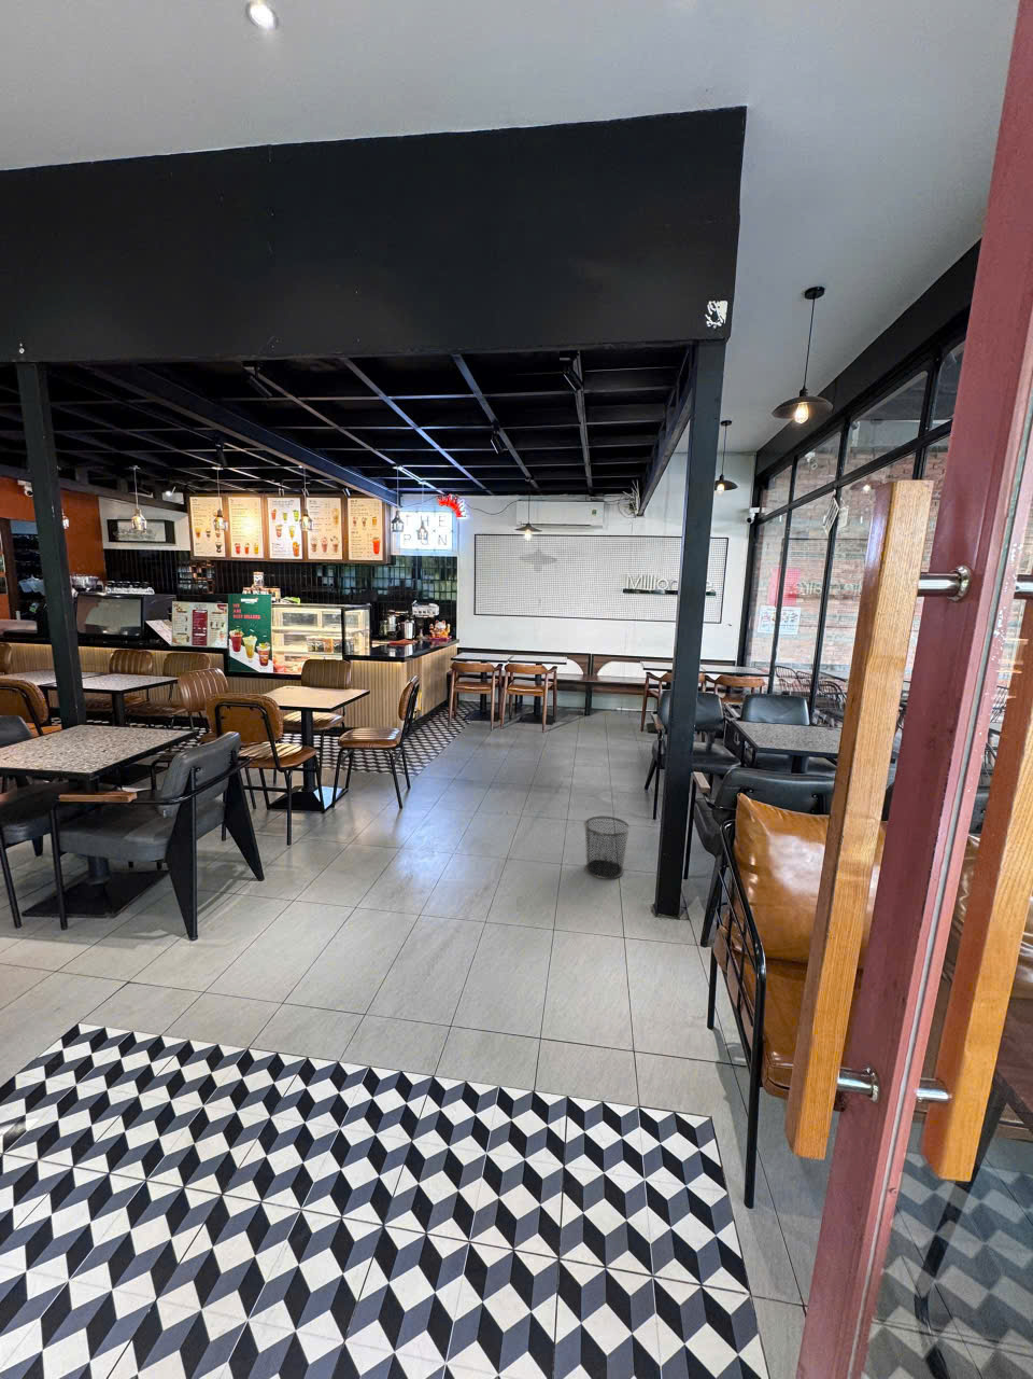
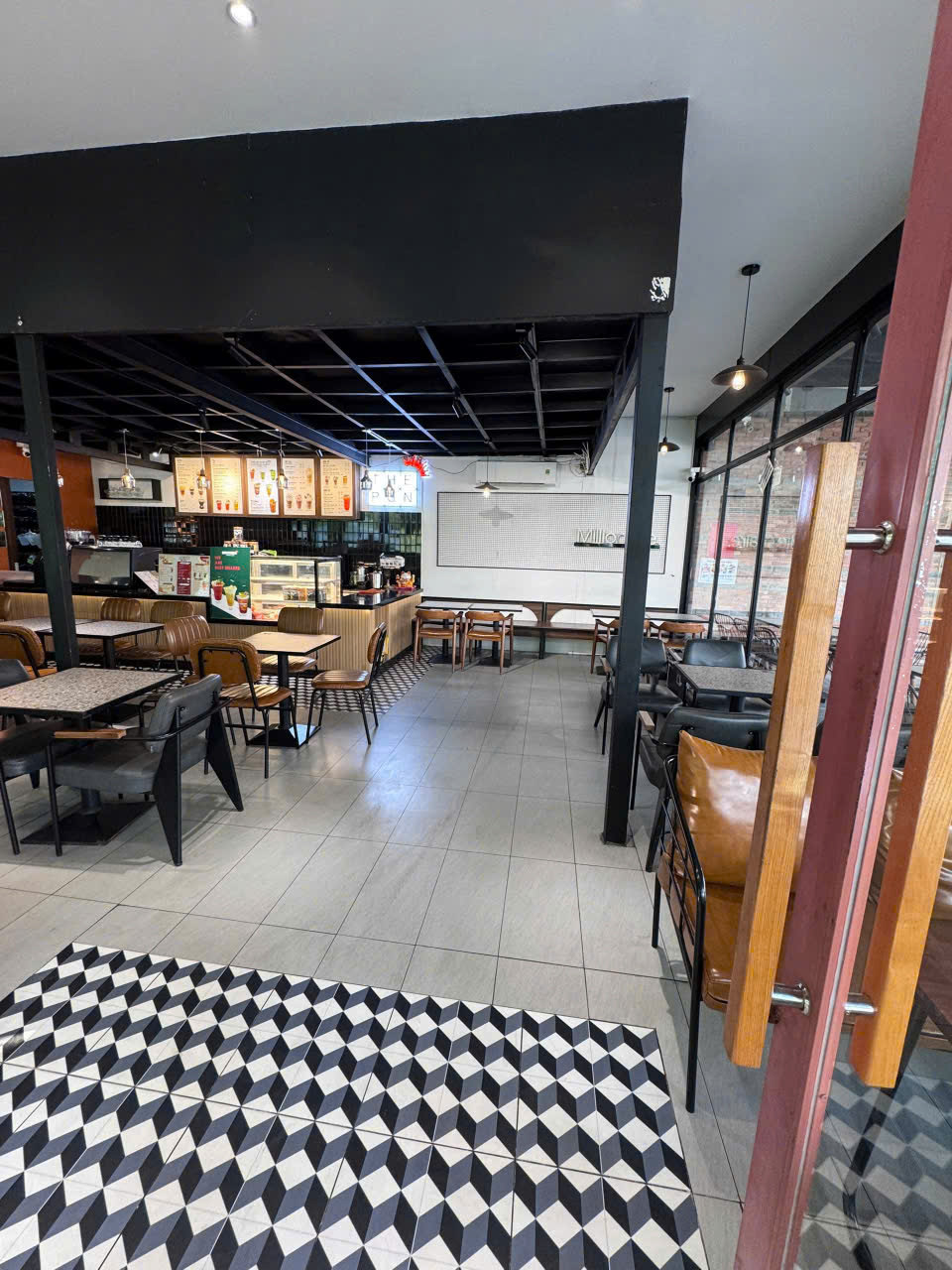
- waste bin [583,815,630,881]
